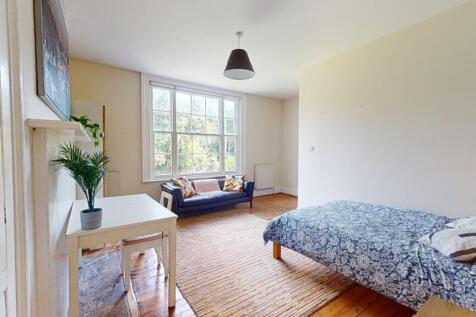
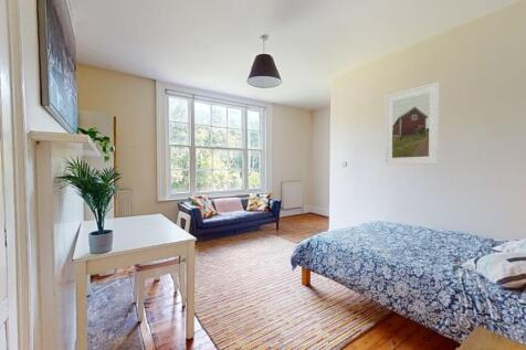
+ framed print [383,81,441,166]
